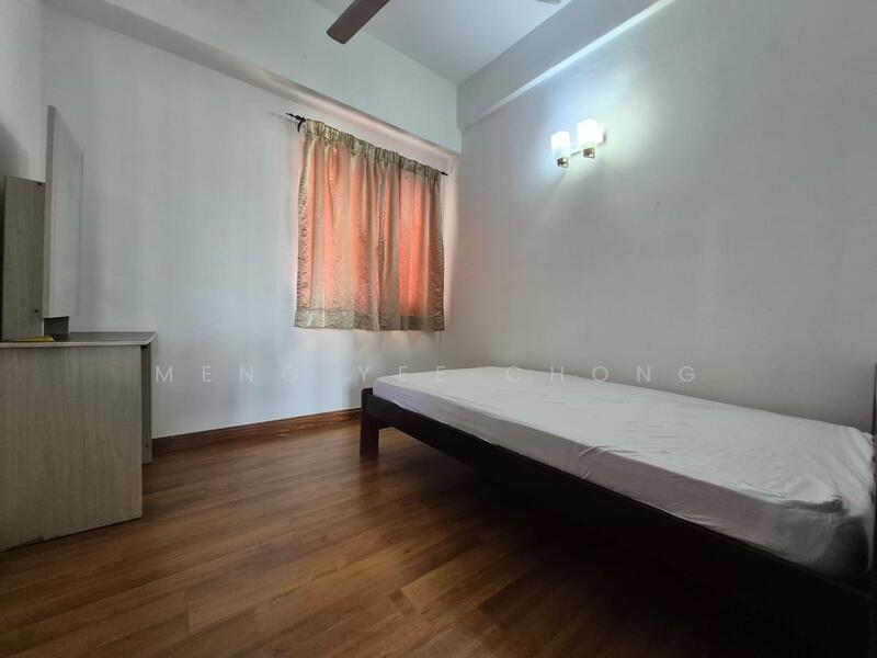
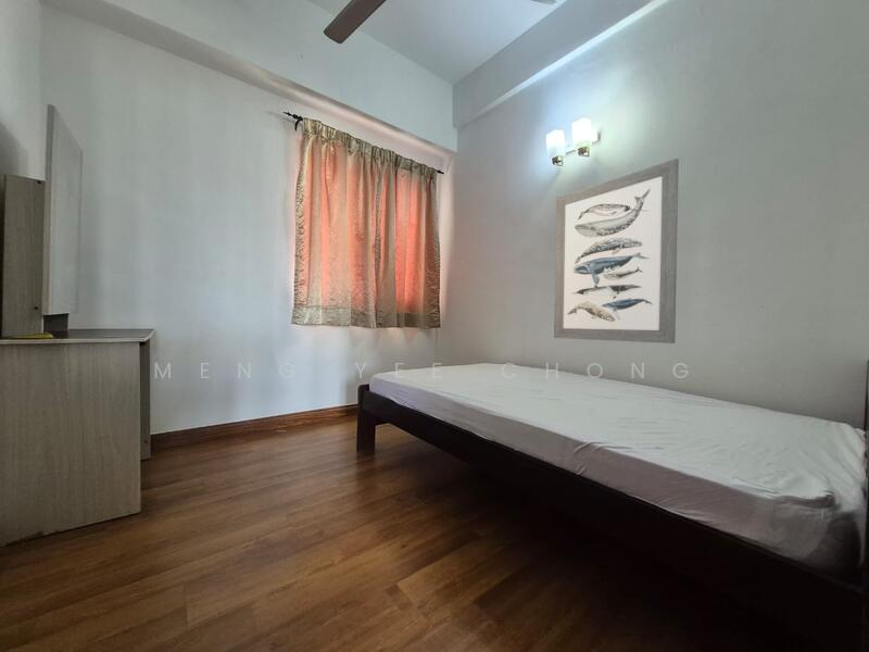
+ wall art [553,158,680,344]
